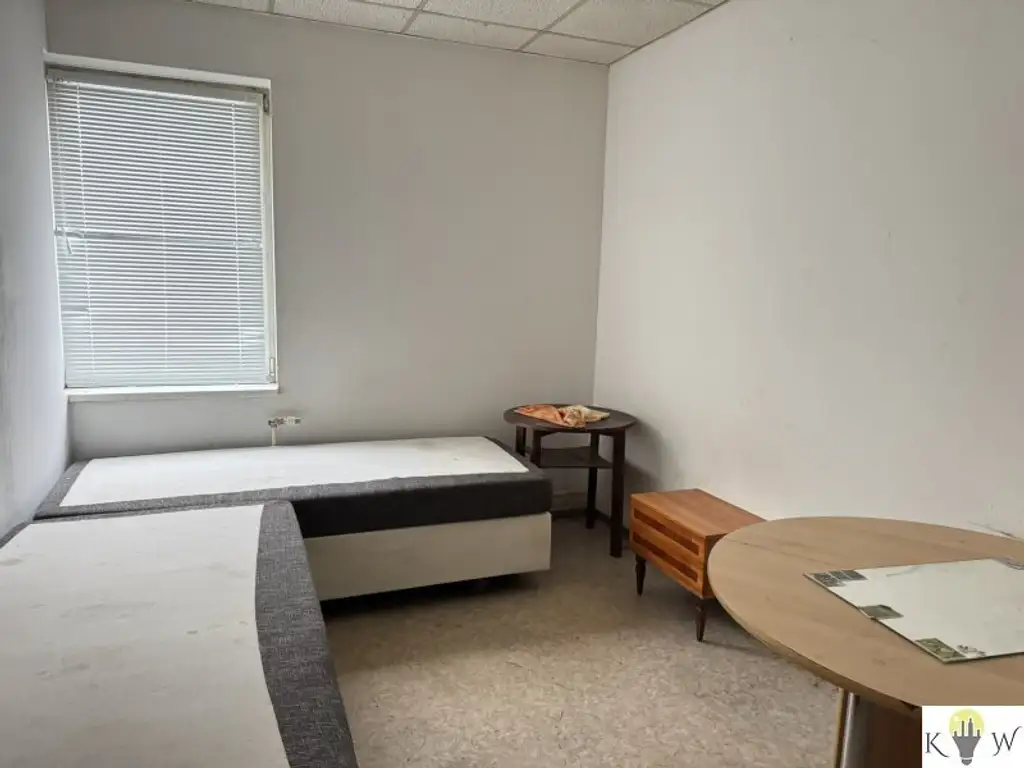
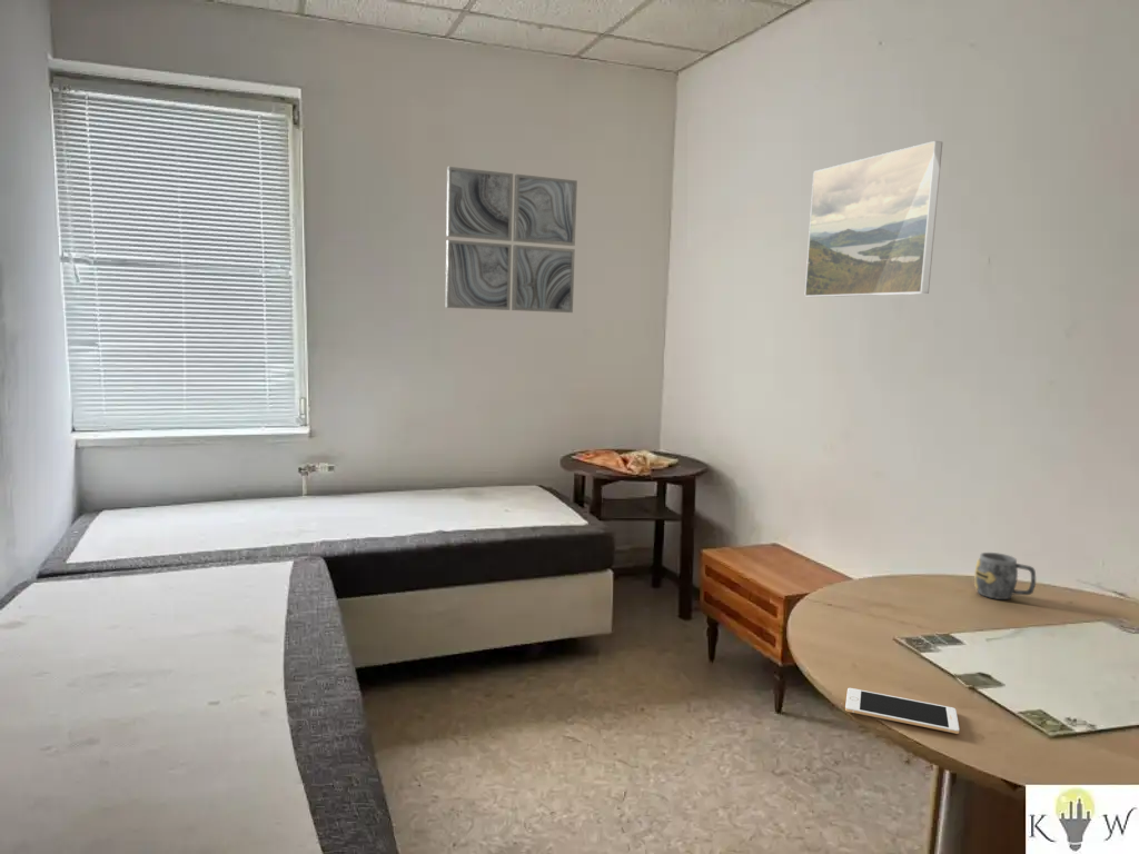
+ mug [973,552,1037,600]
+ wall art [444,166,578,314]
+ cell phone [844,687,960,735]
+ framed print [803,140,943,298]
